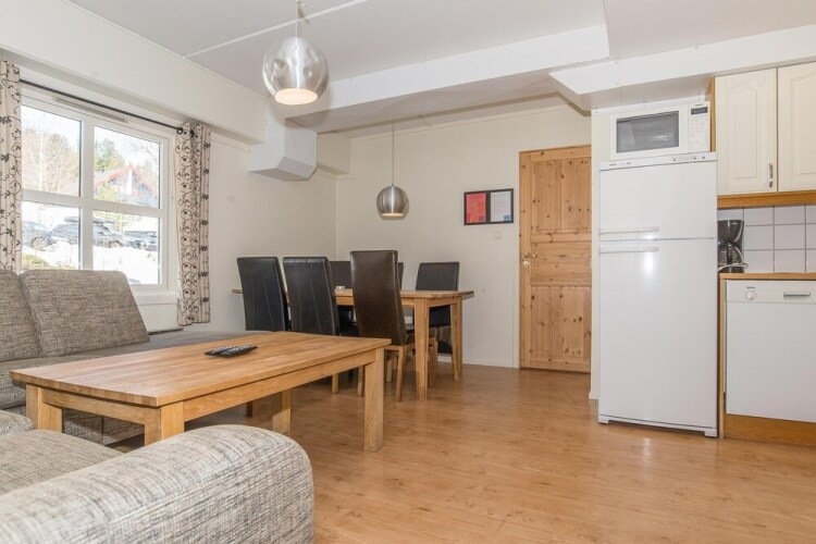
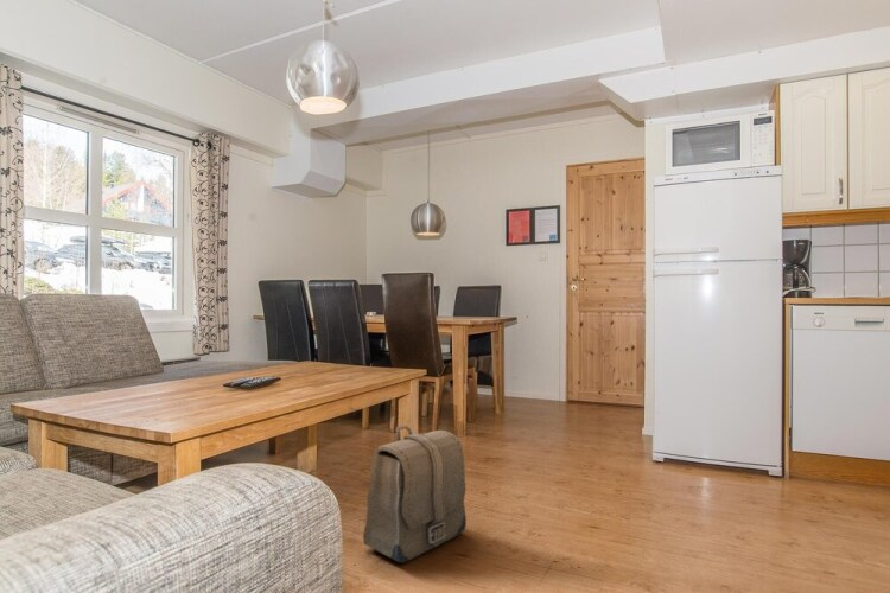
+ backpack [362,425,468,563]
